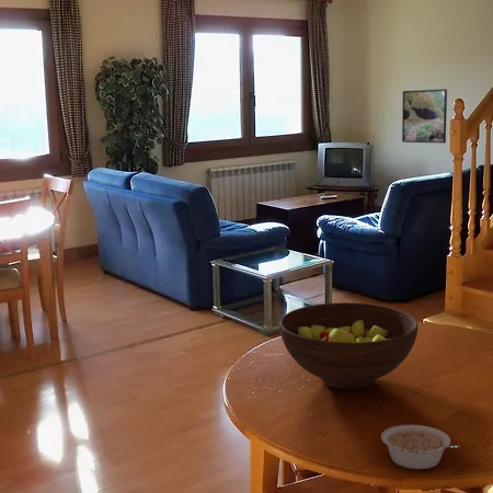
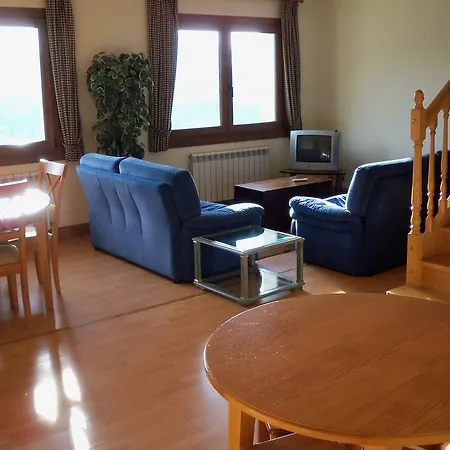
- legume [380,424,460,470]
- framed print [401,88,448,145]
- fruit bowl [278,301,419,390]
